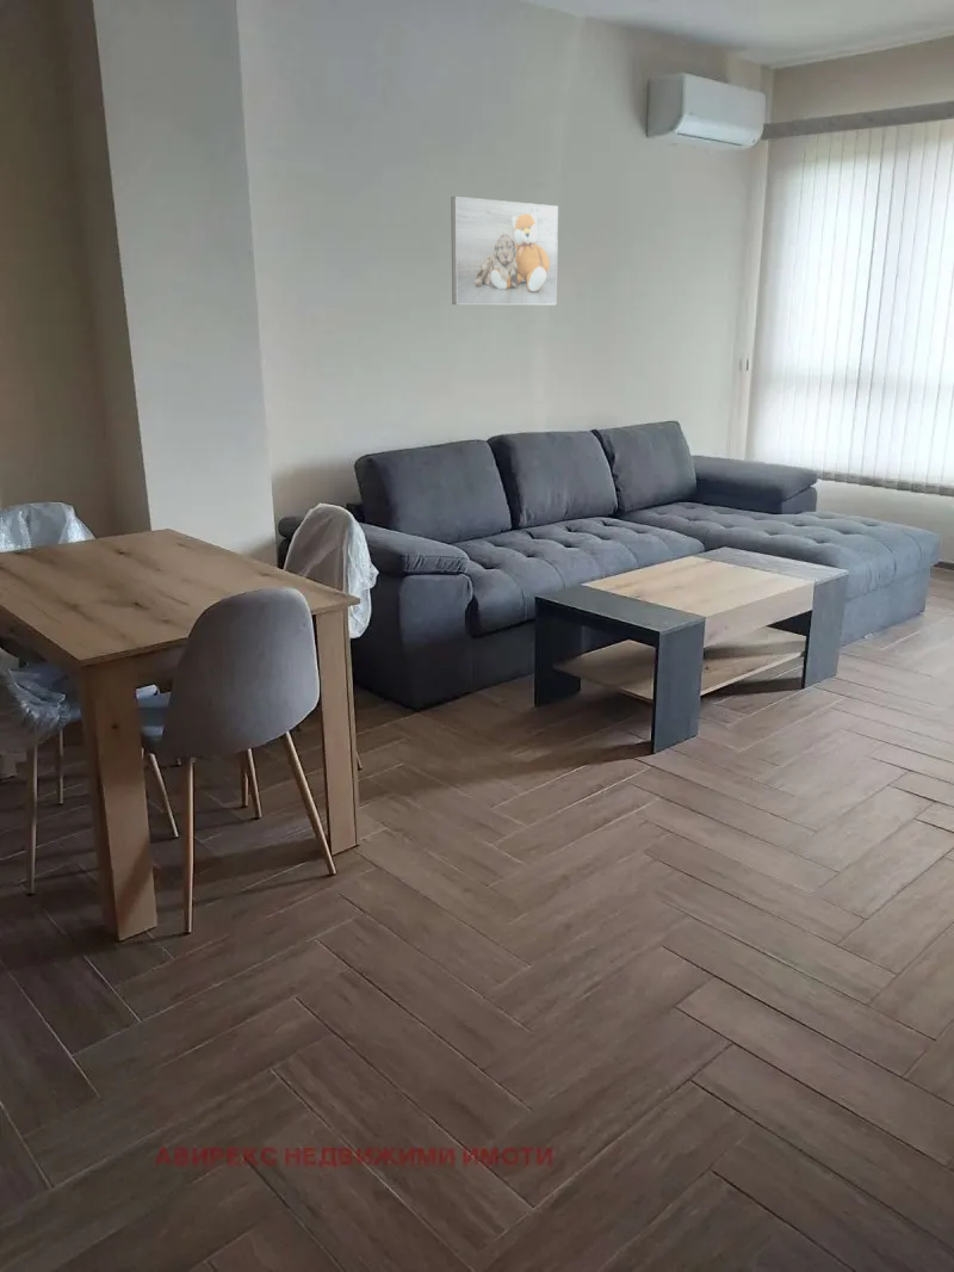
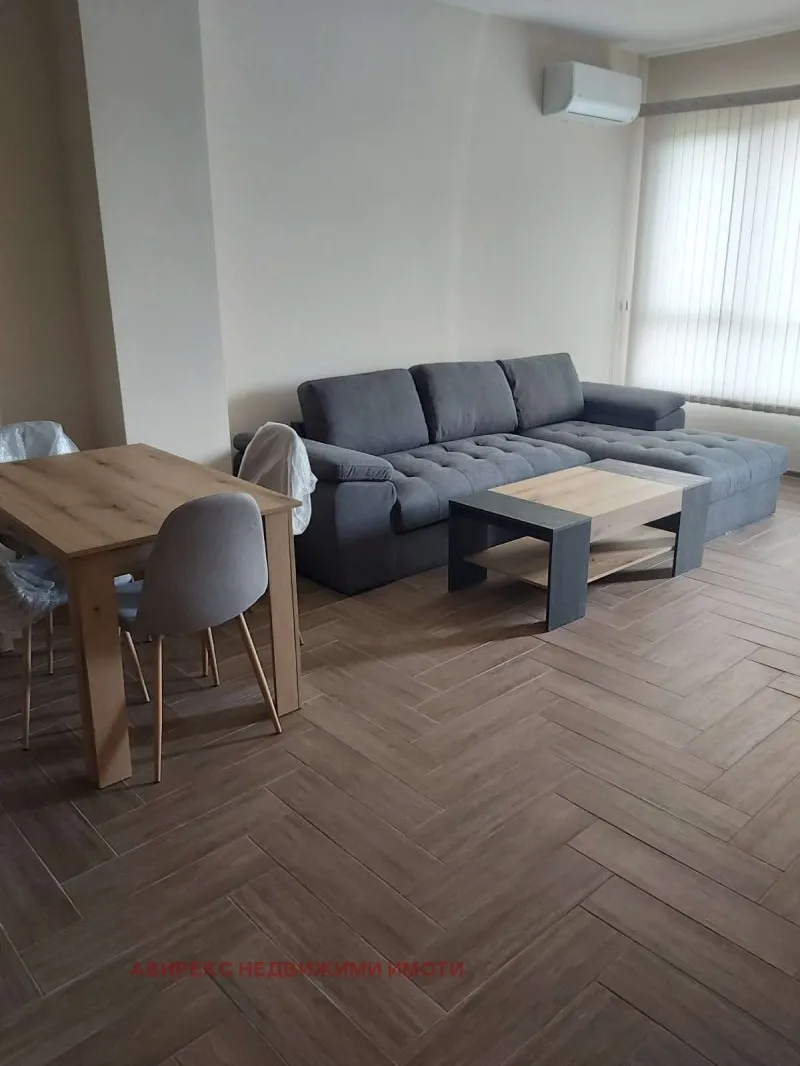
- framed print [450,196,559,305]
